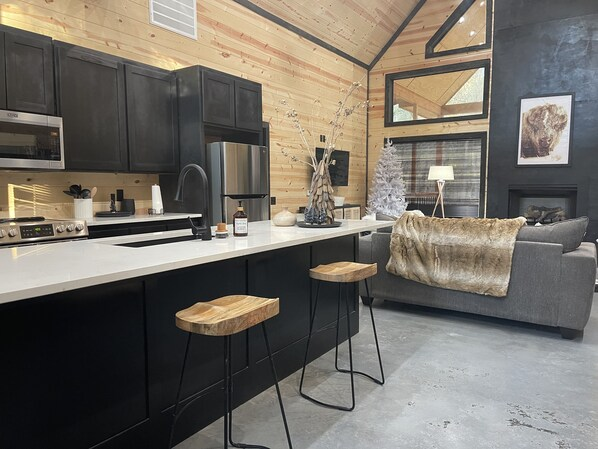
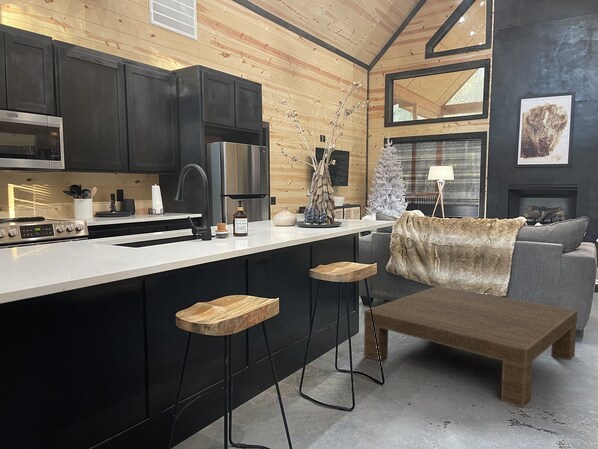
+ coffee table [363,285,579,409]
